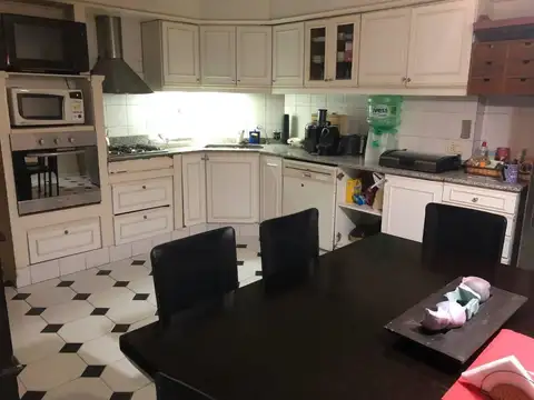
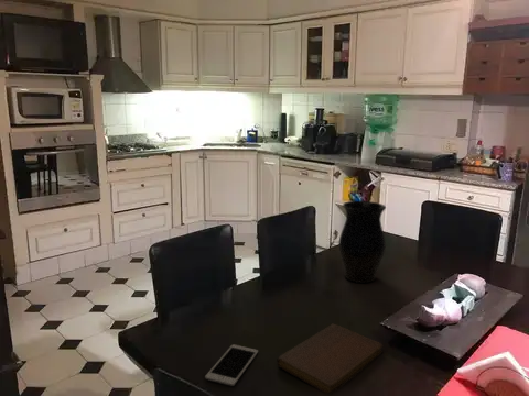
+ cell phone [204,343,259,387]
+ notebook [276,323,385,396]
+ vase [337,200,387,284]
